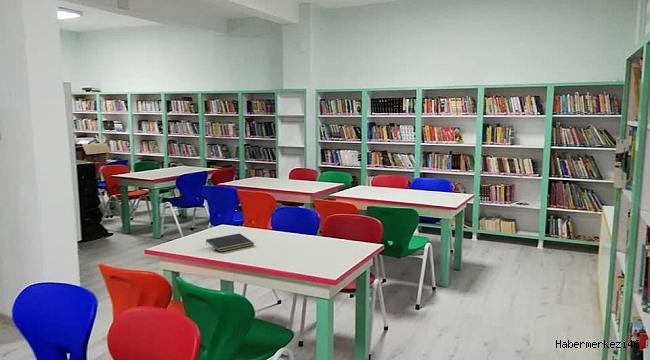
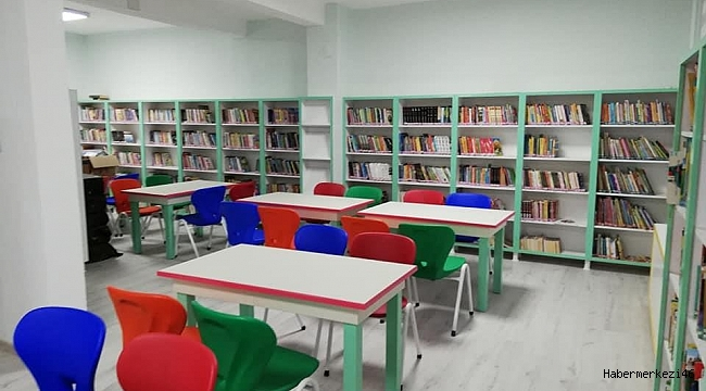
- notepad [205,232,255,253]
